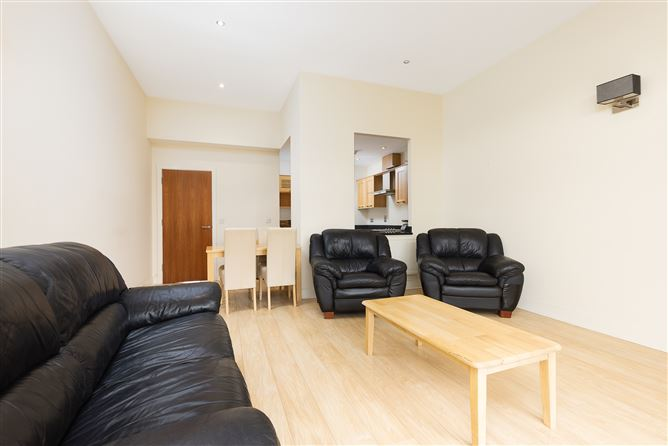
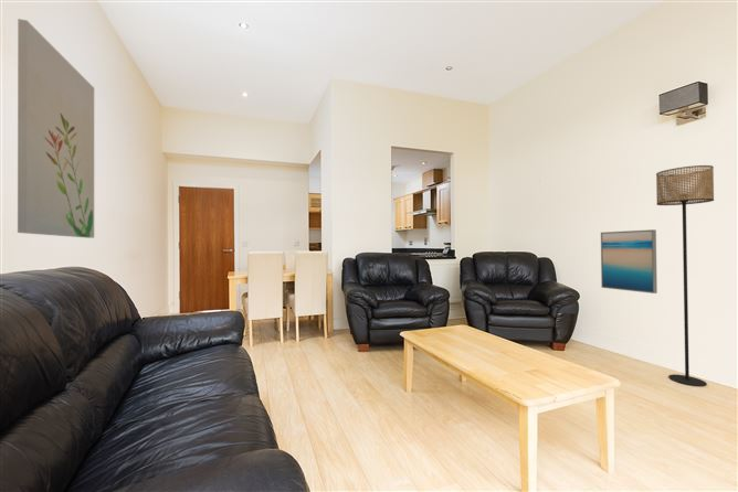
+ wall art [600,228,658,295]
+ floor lamp [655,164,715,387]
+ wall art [17,18,95,239]
